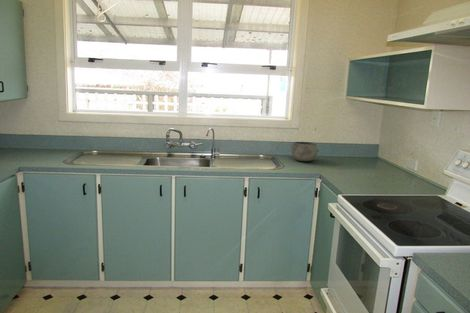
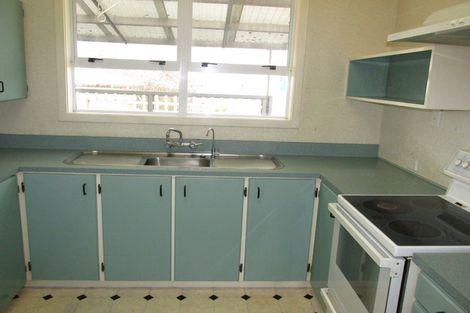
- bowl [290,141,320,162]
